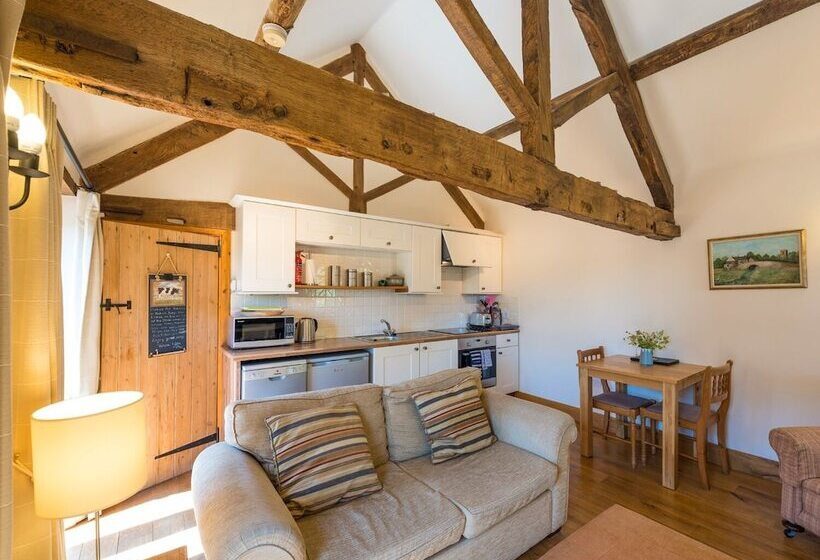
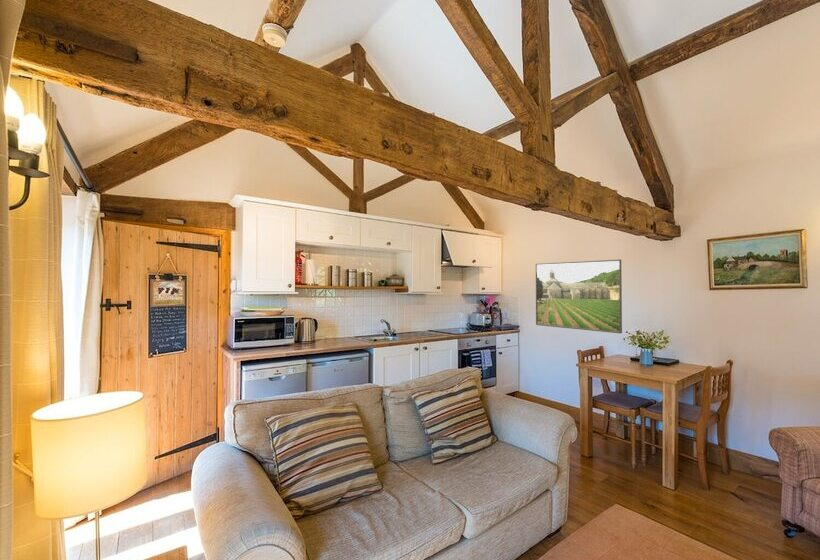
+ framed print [535,259,623,334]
